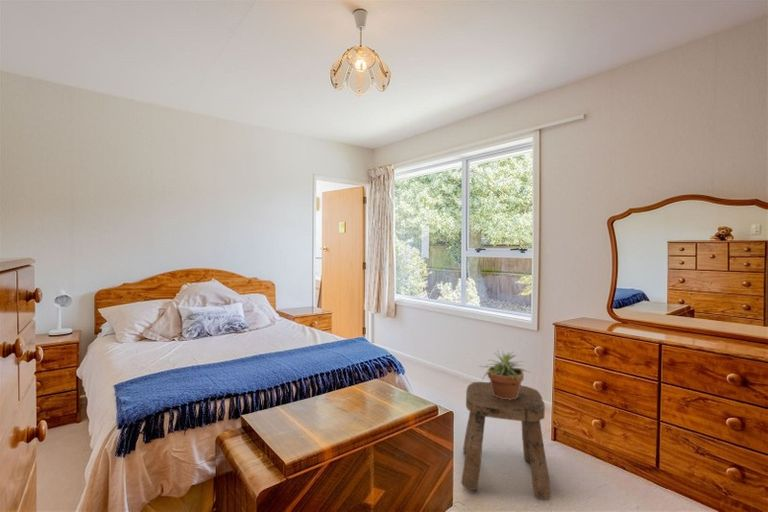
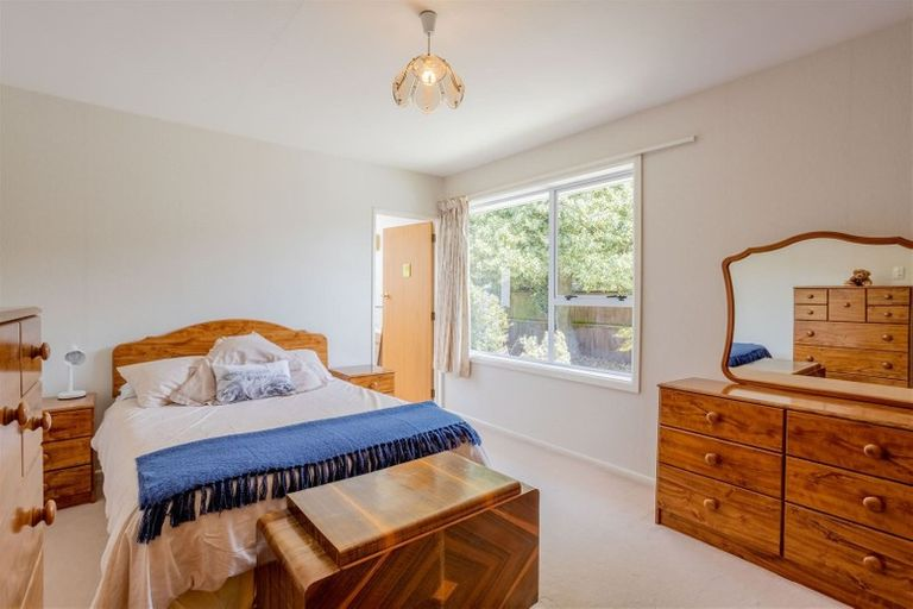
- stool [460,381,553,502]
- potted plant [476,349,531,400]
